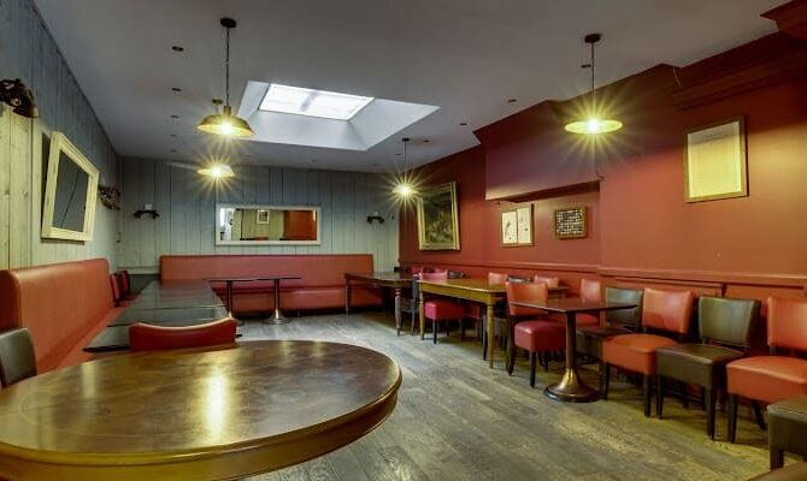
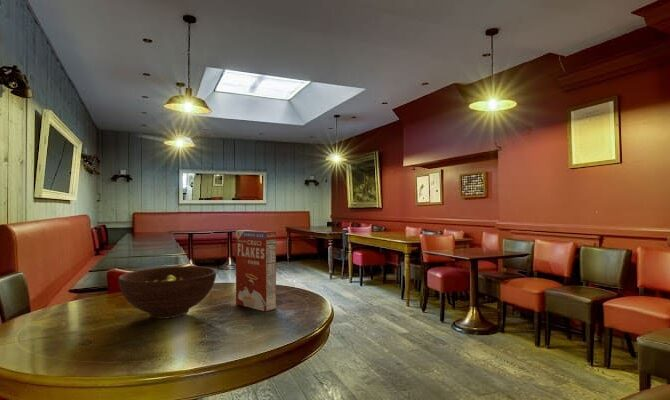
+ cereal box [235,229,277,312]
+ fruit bowl [117,265,217,320]
